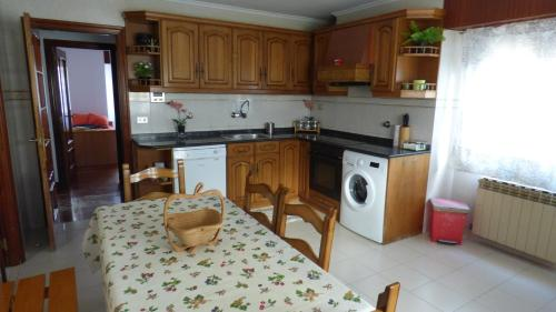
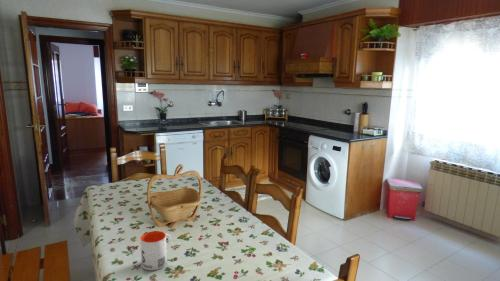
+ mug [140,230,172,271]
